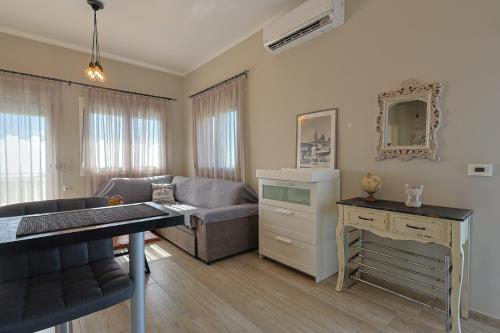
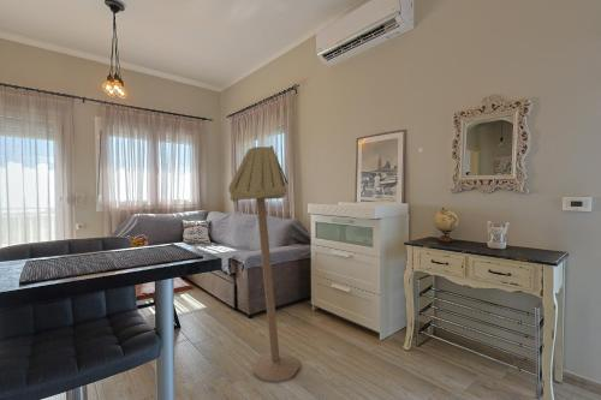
+ floor lamp [227,144,300,383]
